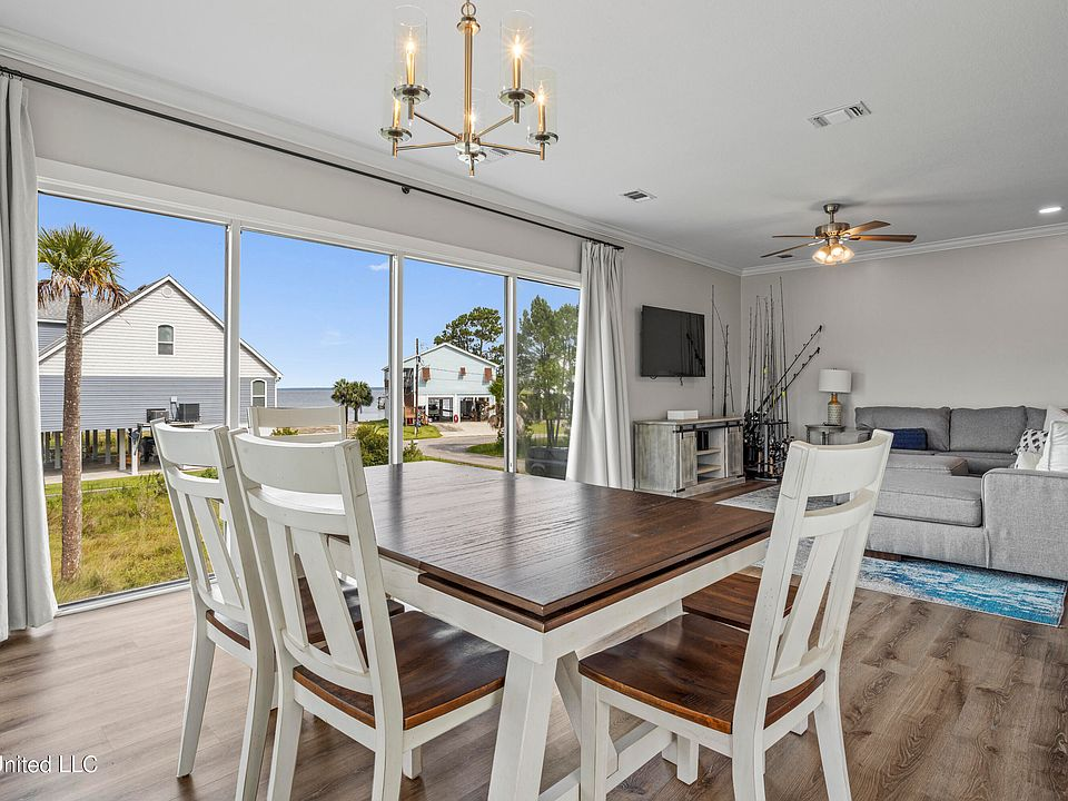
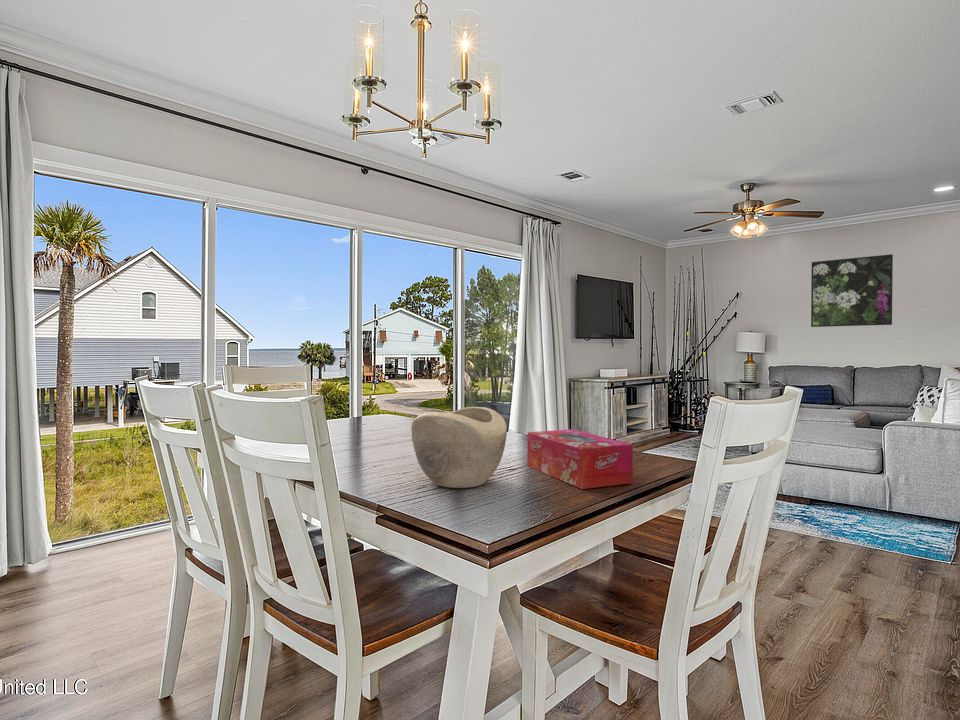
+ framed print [810,253,894,328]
+ tissue box [527,428,634,490]
+ decorative bowl [410,406,508,489]
